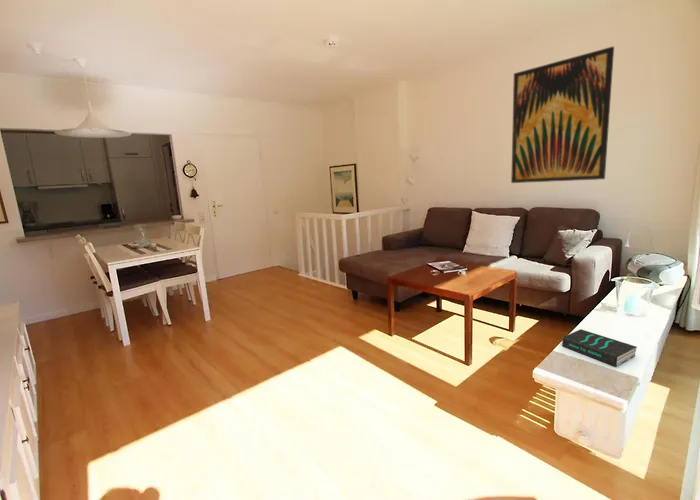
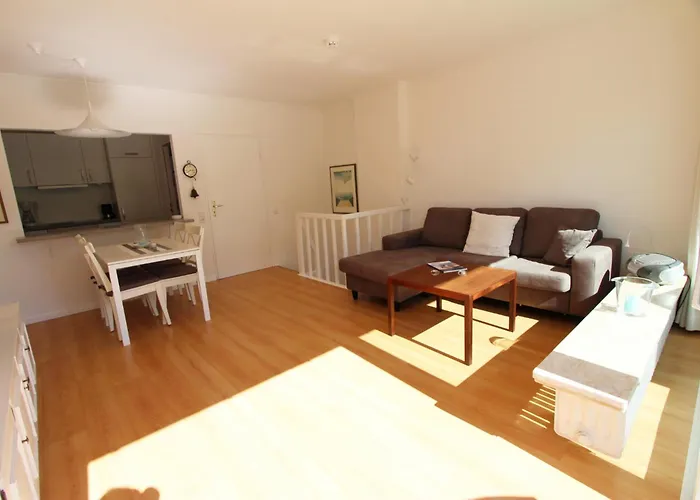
- wall art [510,45,615,184]
- book [561,328,638,367]
